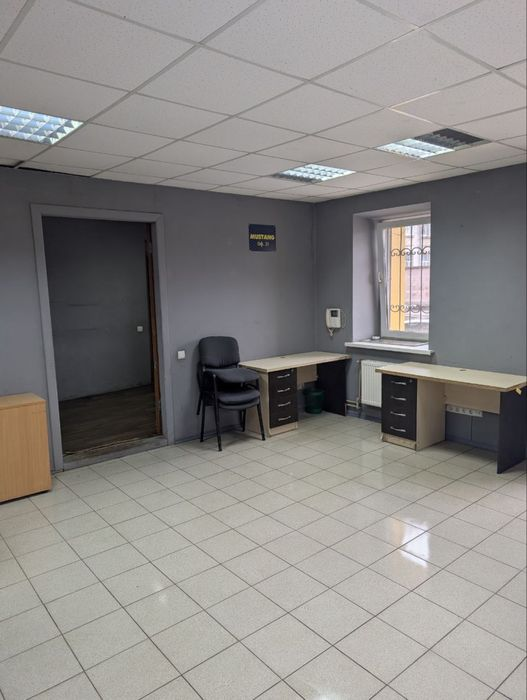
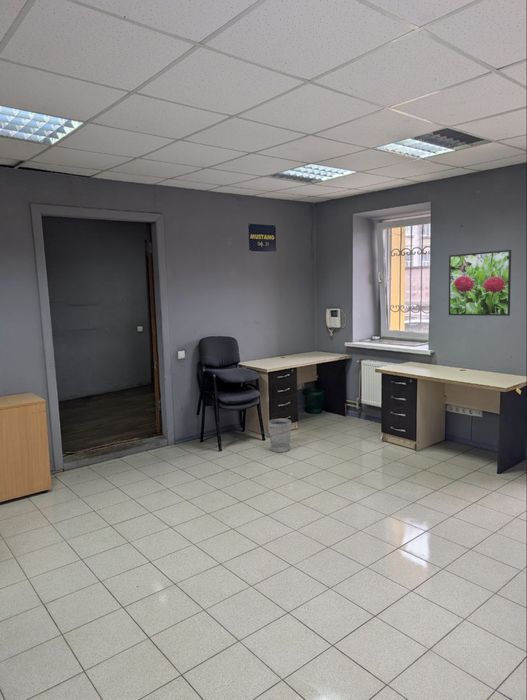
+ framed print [448,249,512,317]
+ wastebasket [267,418,292,453]
